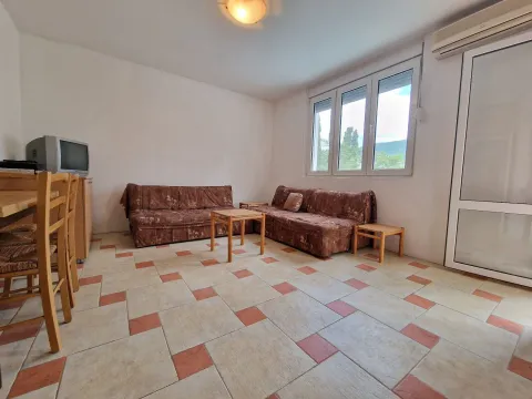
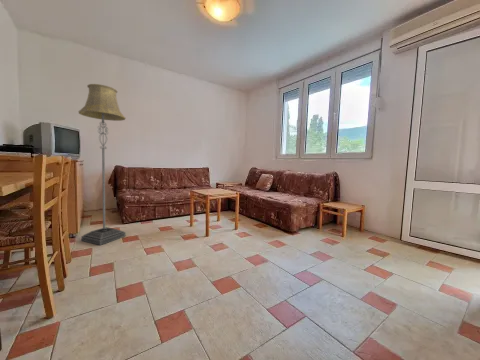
+ floor lamp [78,83,126,246]
